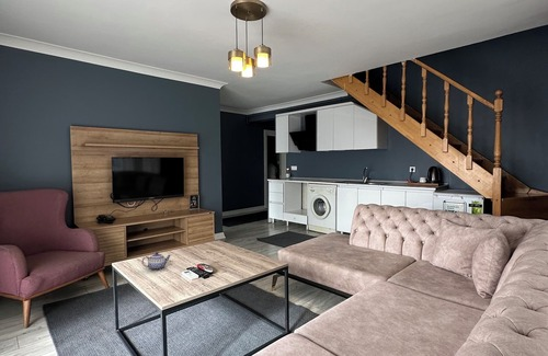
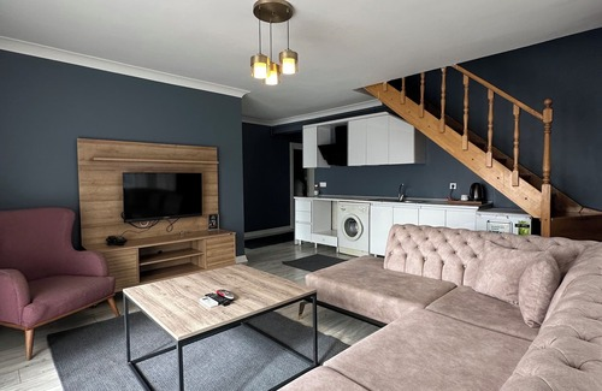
- teapot [141,251,172,272]
